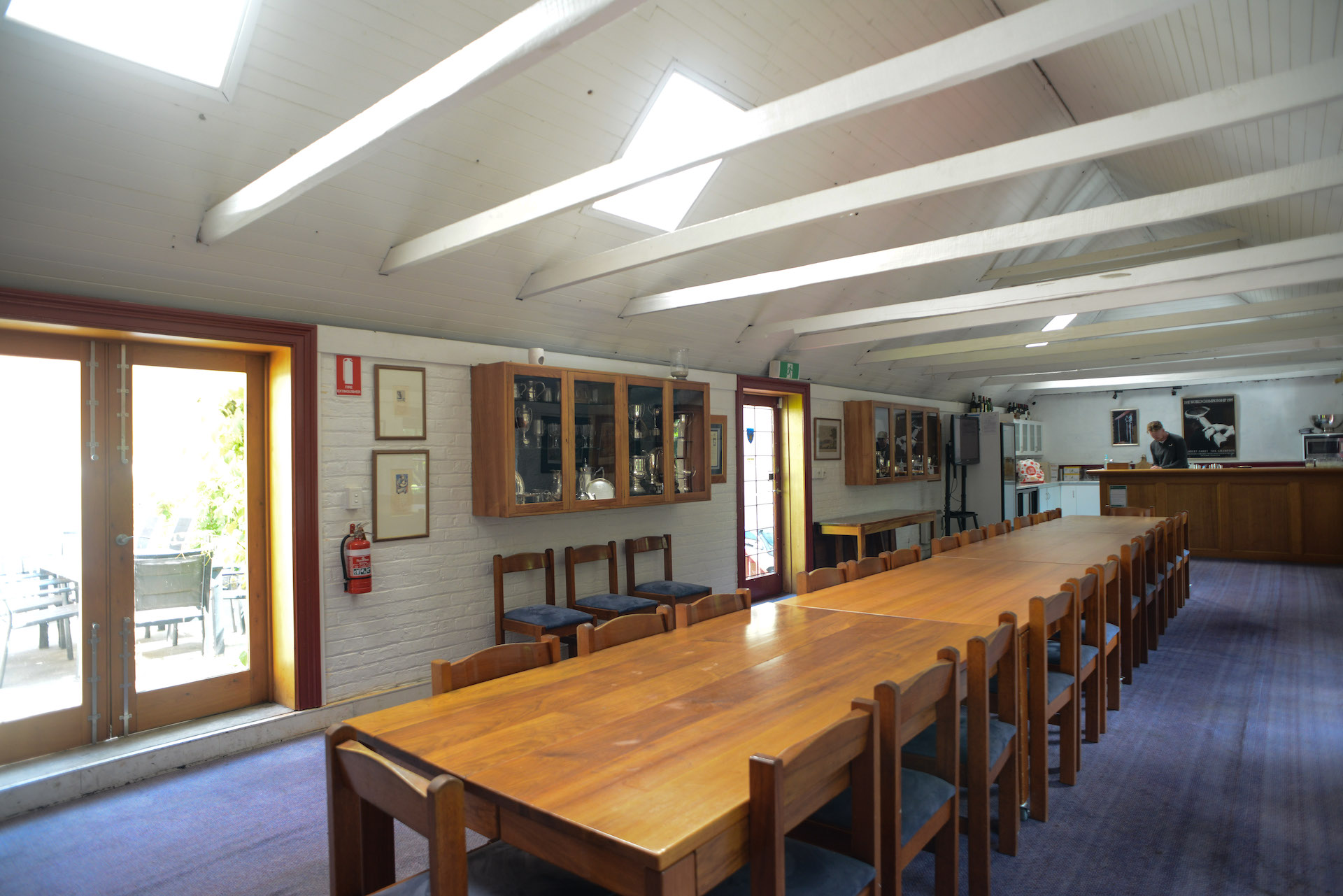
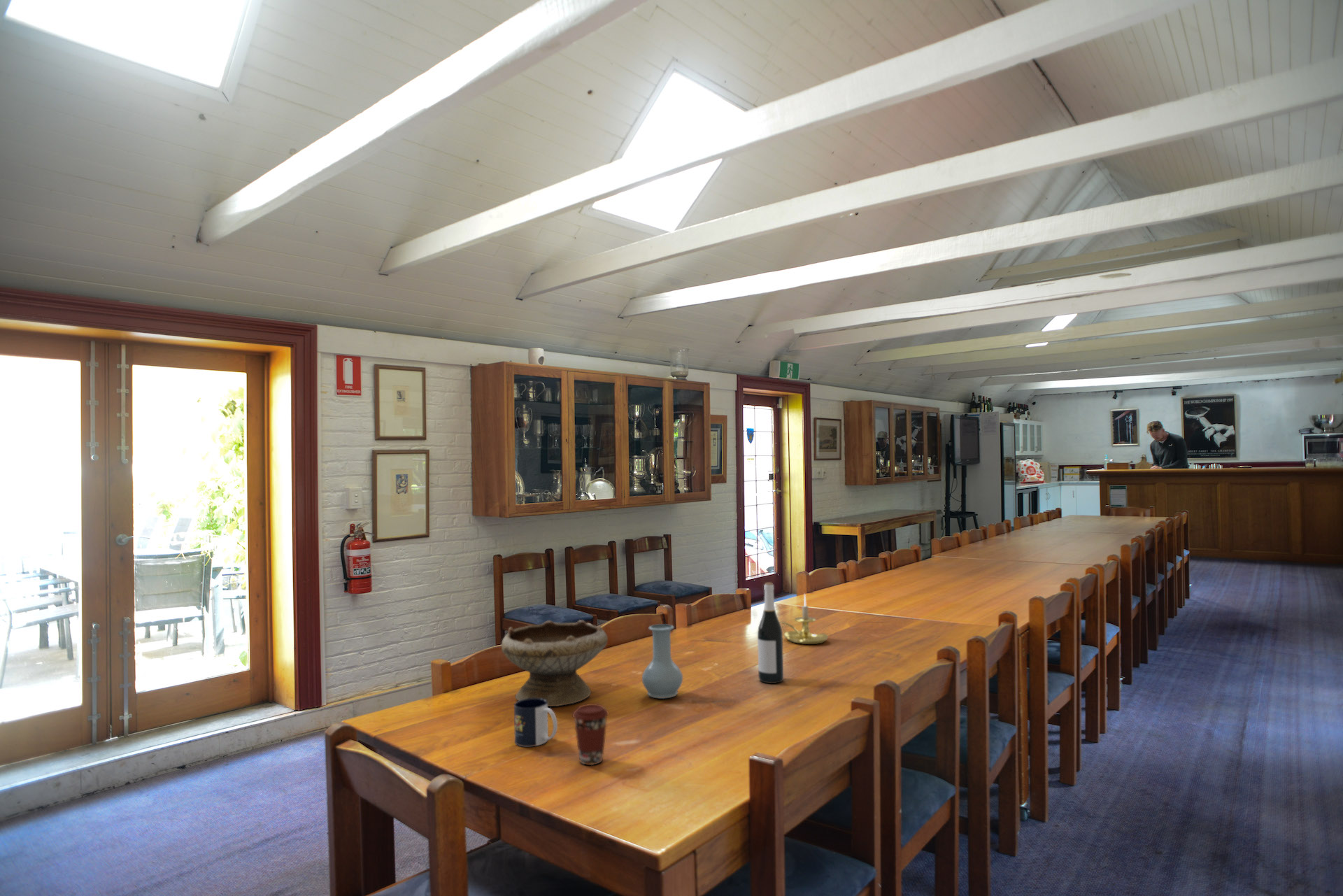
+ wine bottle [757,582,784,684]
+ vase [641,623,683,699]
+ coffee cup [571,703,609,766]
+ mug [513,698,558,747]
+ bowl [501,619,609,707]
+ candle holder [779,593,829,645]
